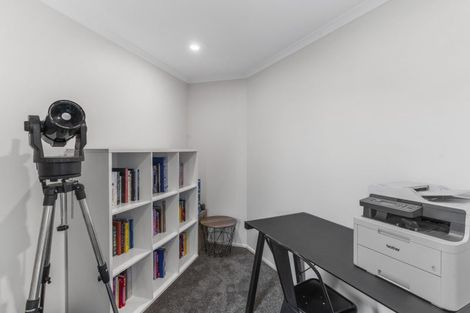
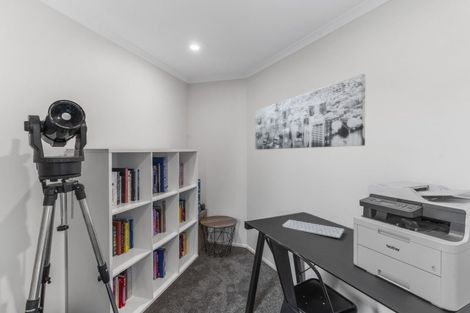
+ computer keyboard [282,219,345,239]
+ wall art [254,73,366,151]
